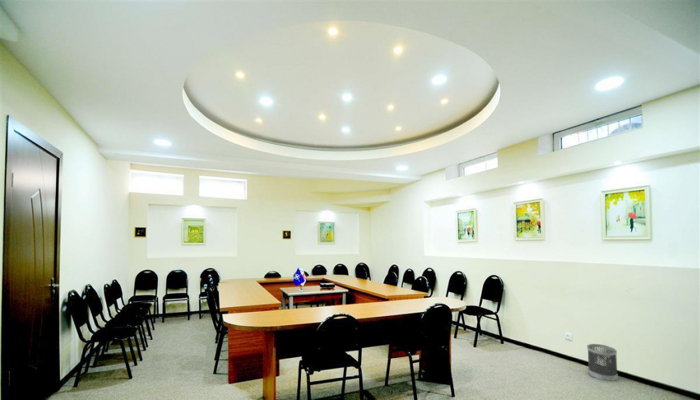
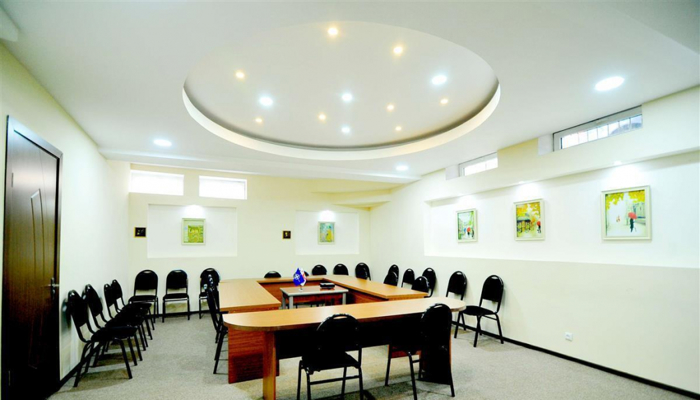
- wastebasket [586,343,619,382]
